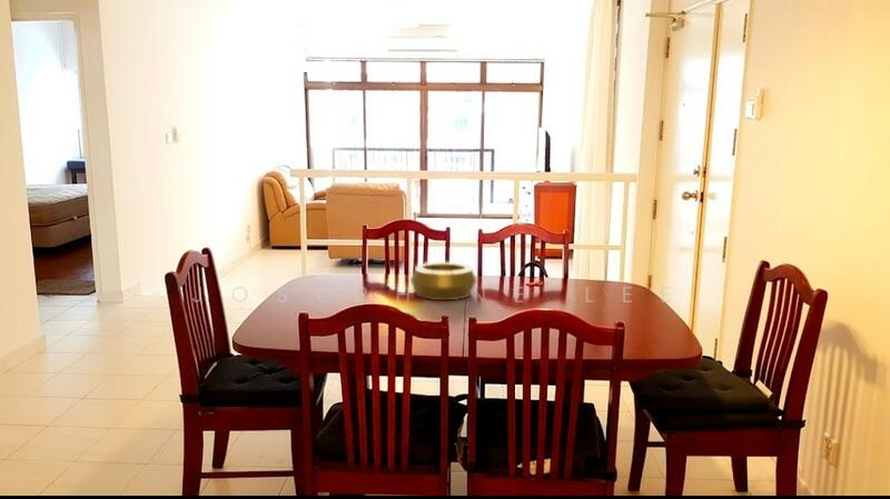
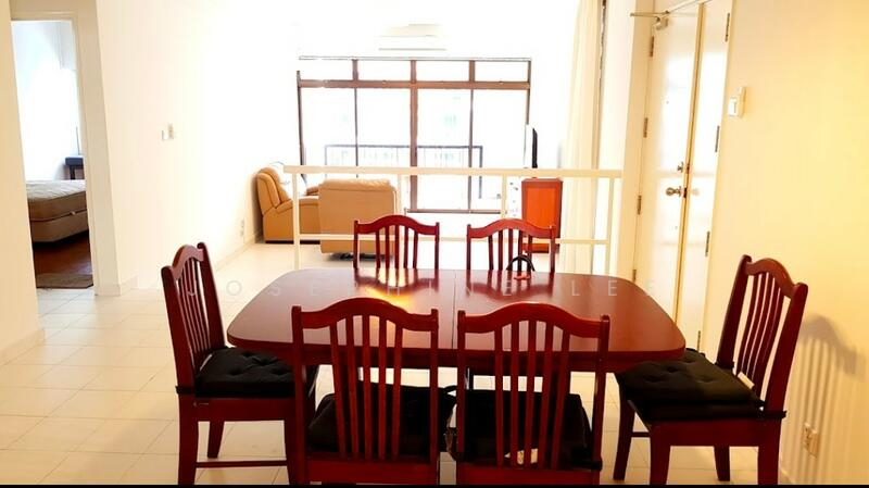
- decorative bowl [409,261,477,301]
